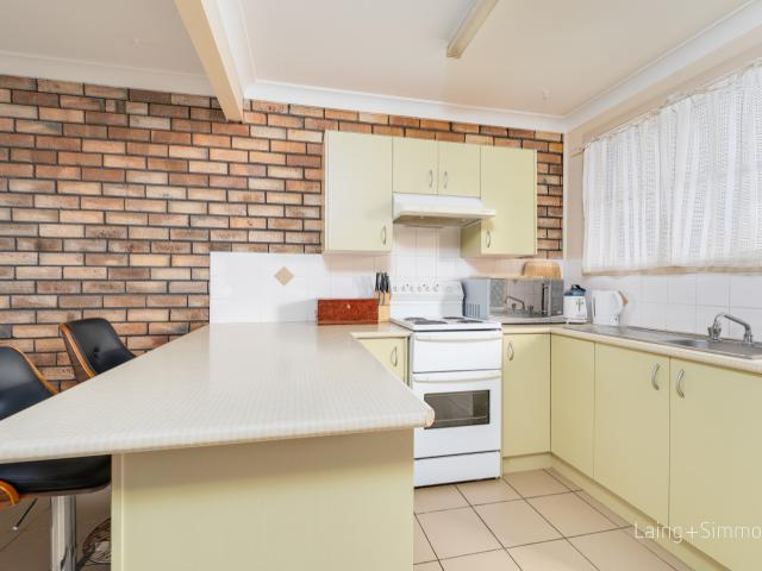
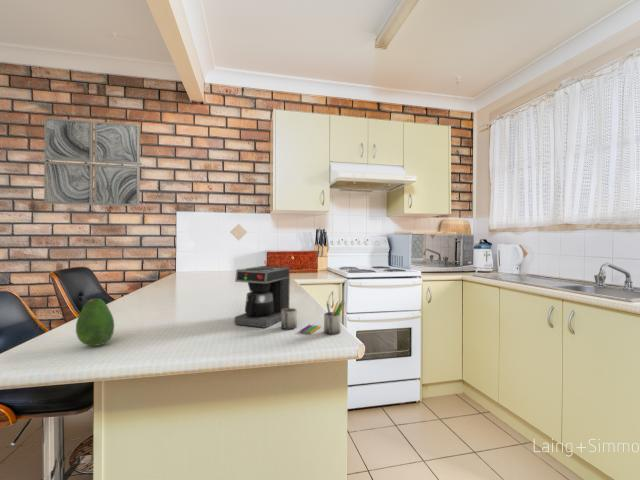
+ fruit [75,297,115,347]
+ coffee maker [234,265,346,335]
+ wall art [43,116,141,207]
